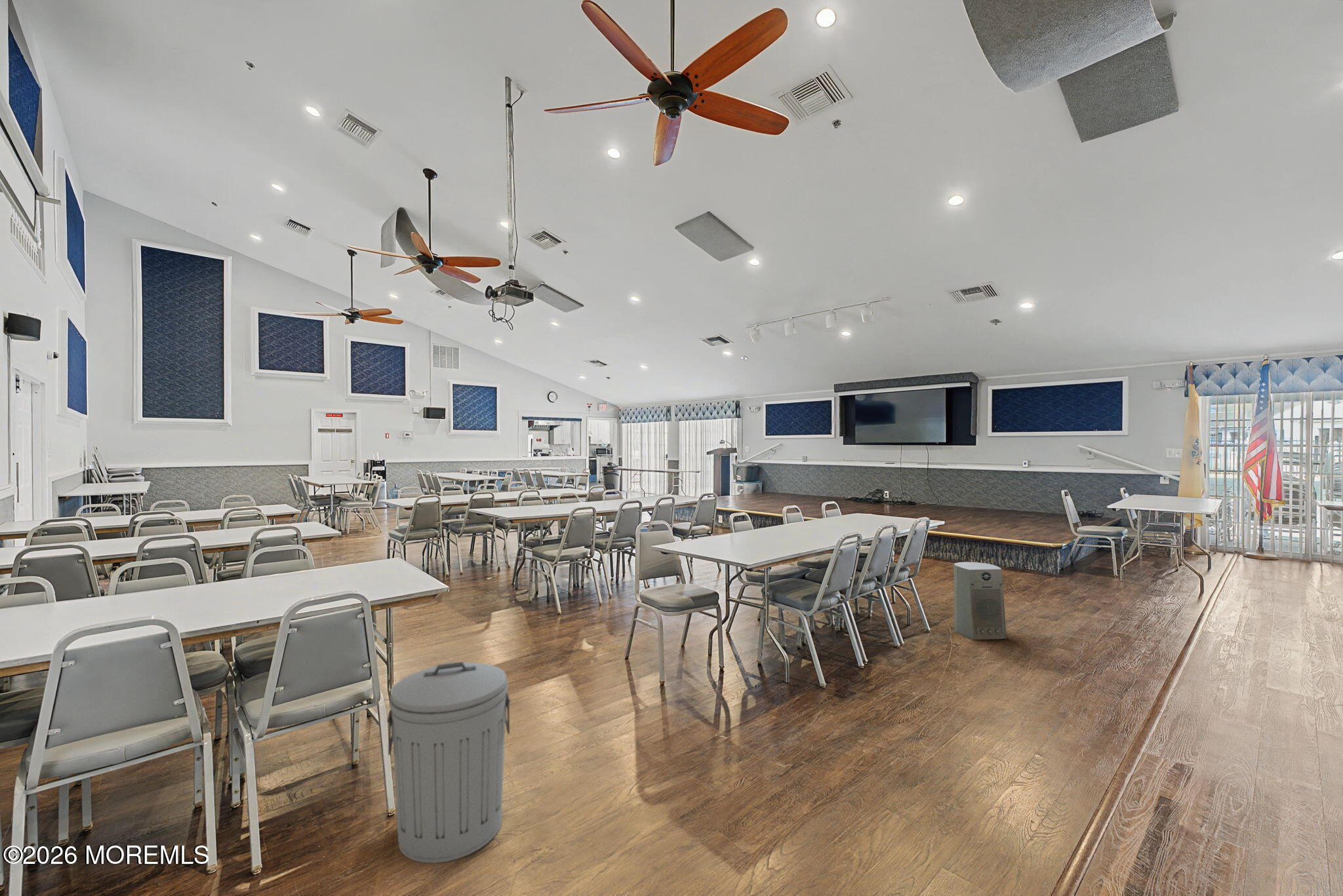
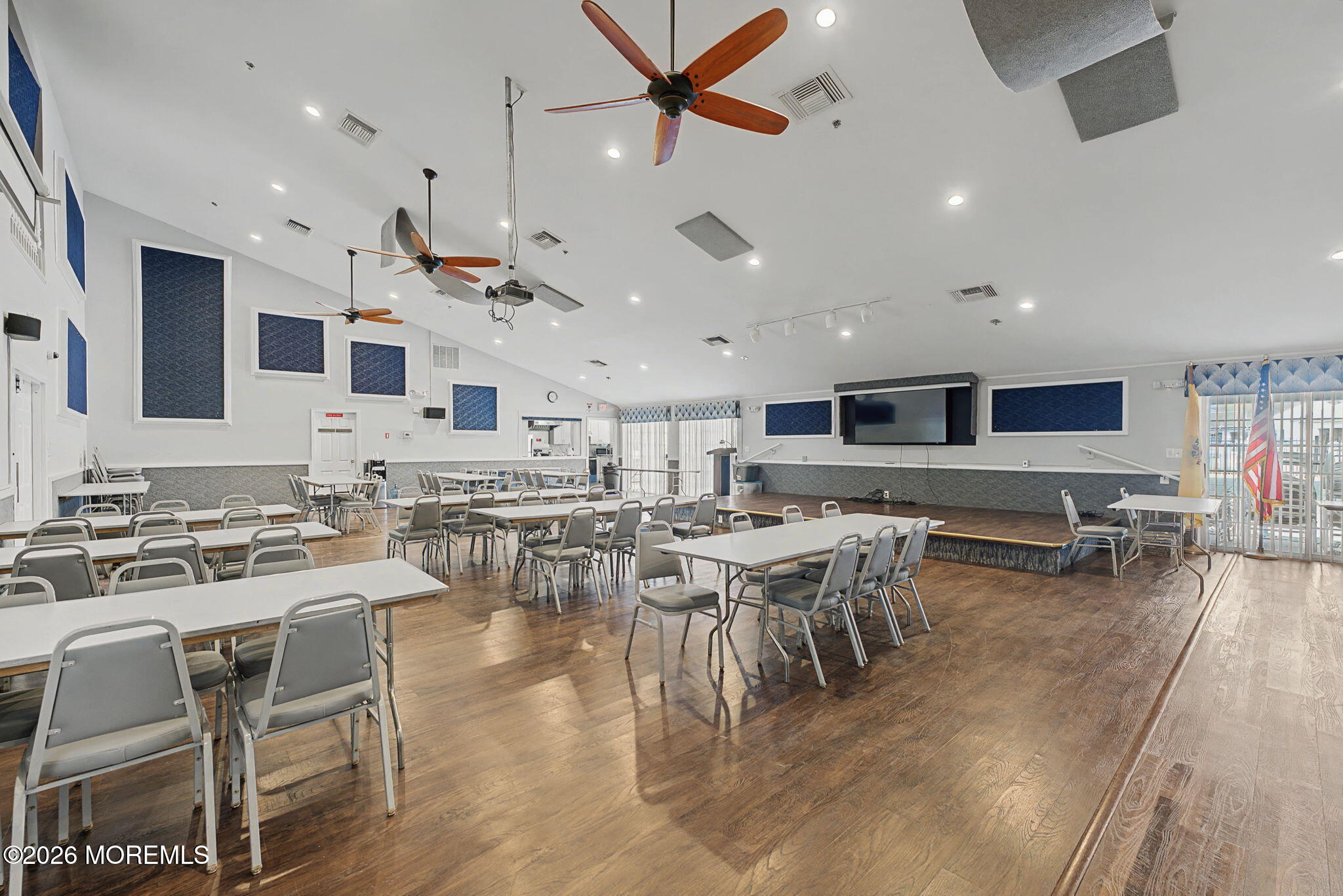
- trash can [386,661,511,864]
- fan [953,561,1007,640]
